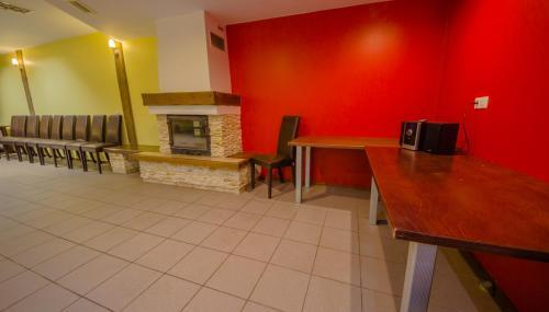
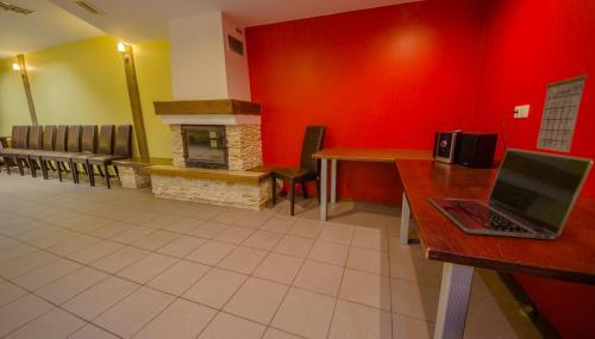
+ laptop [427,147,595,240]
+ calendar [536,61,590,153]
